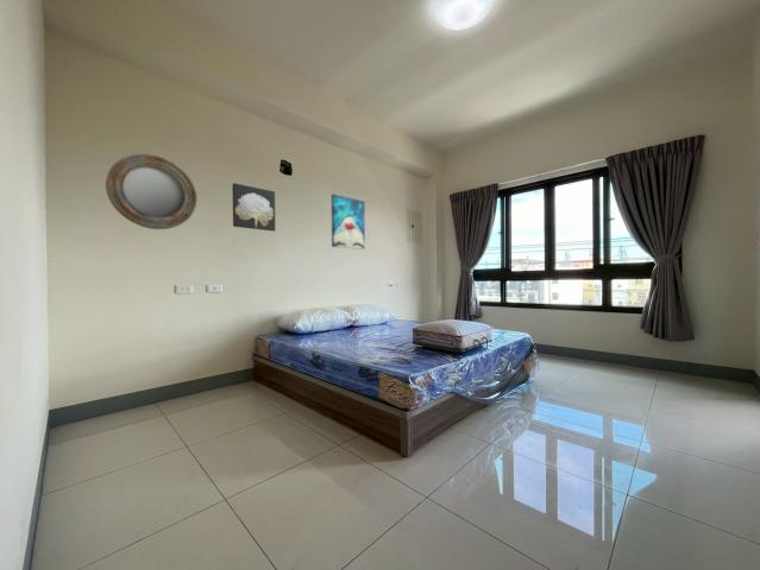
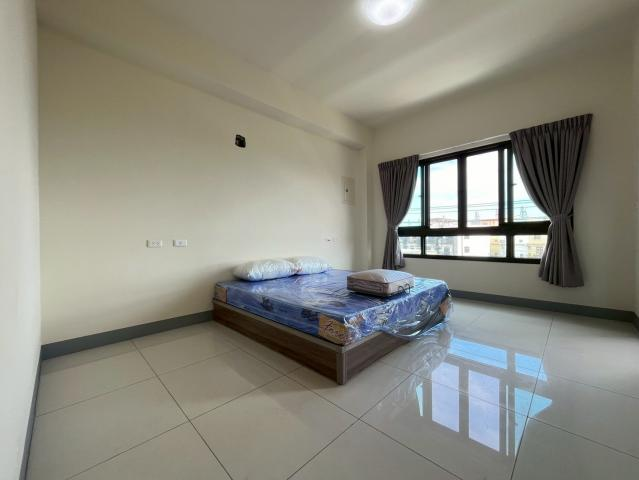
- wall art [331,192,366,251]
- wall art [232,182,276,232]
- home mirror [105,153,197,230]
